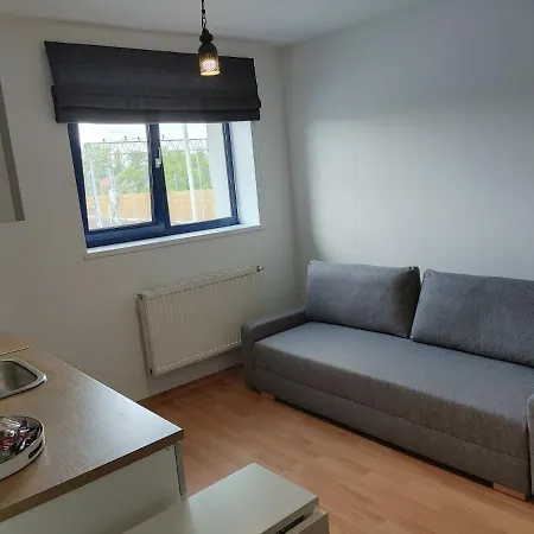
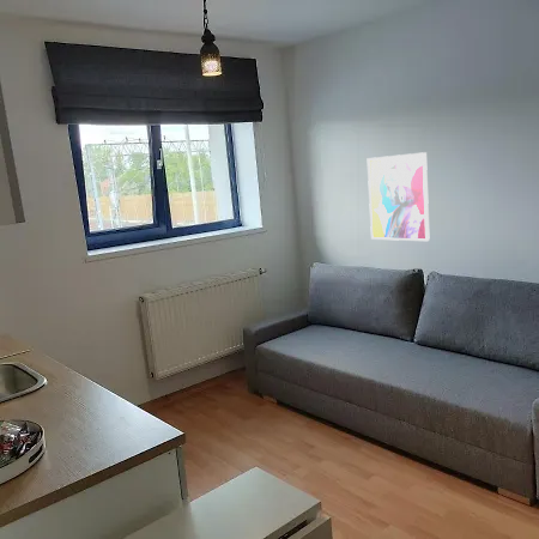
+ wall art [367,151,431,242]
